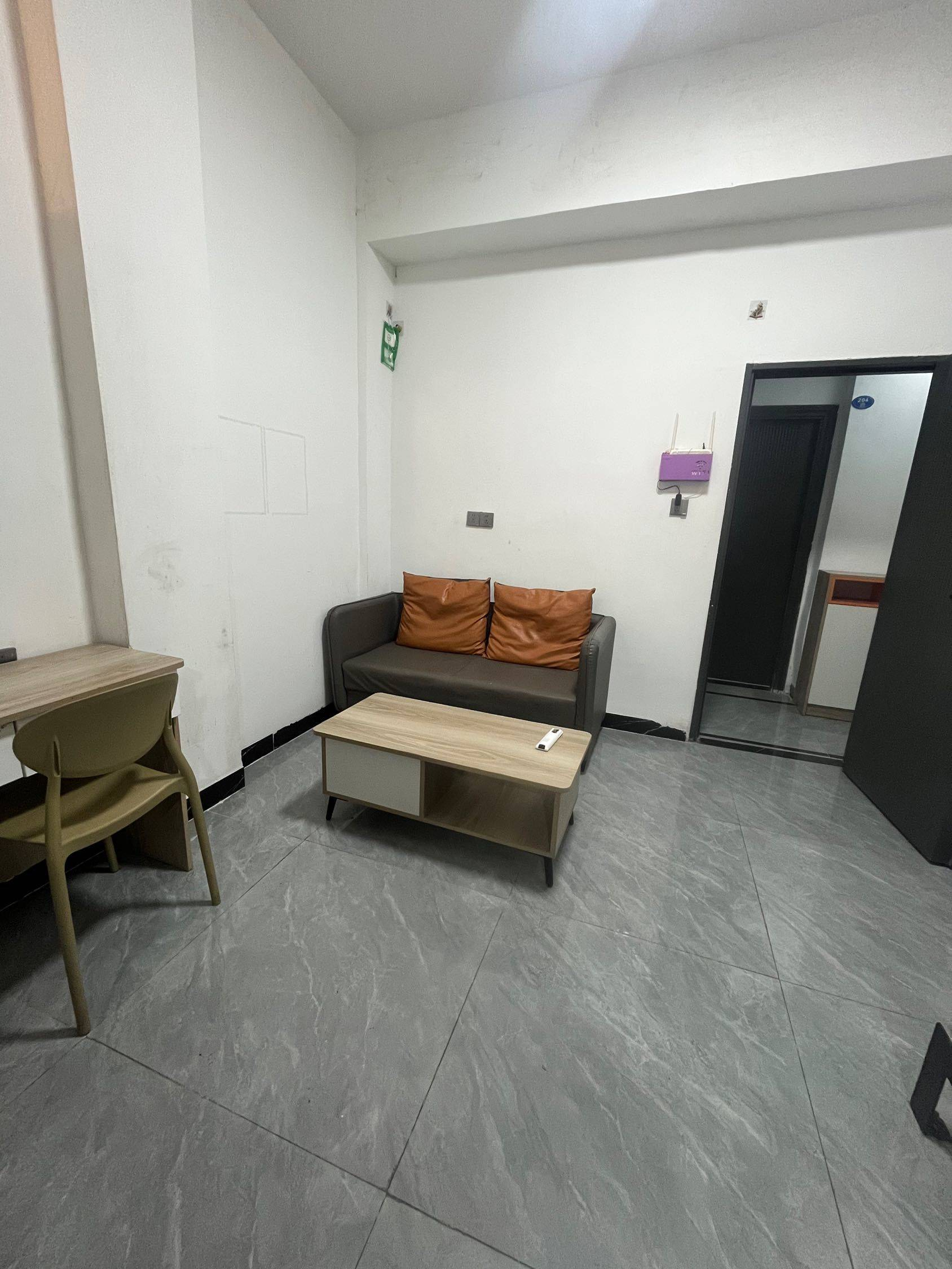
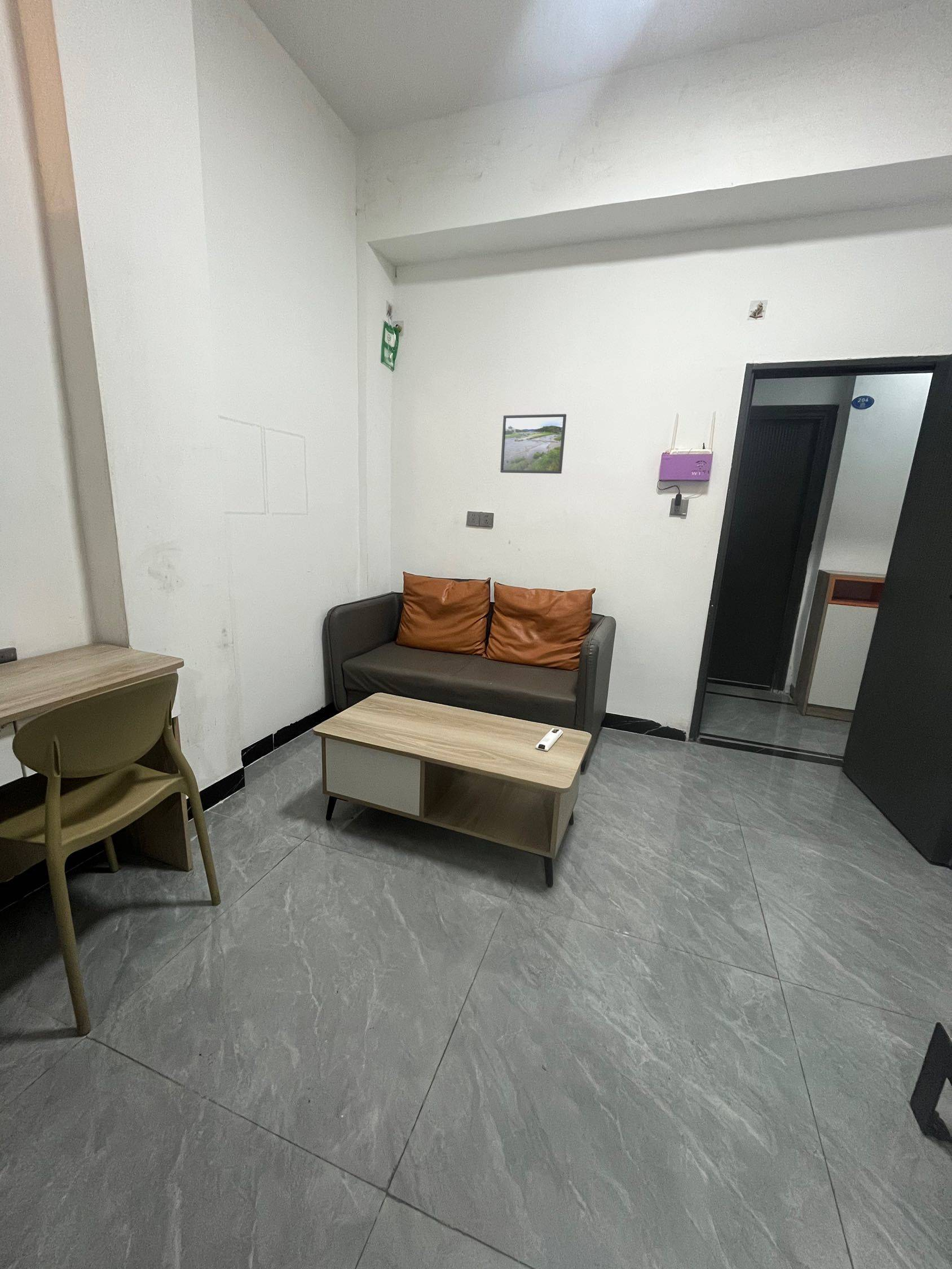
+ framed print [500,413,567,474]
